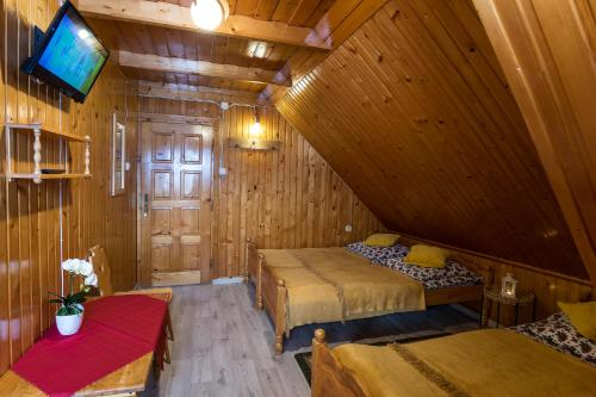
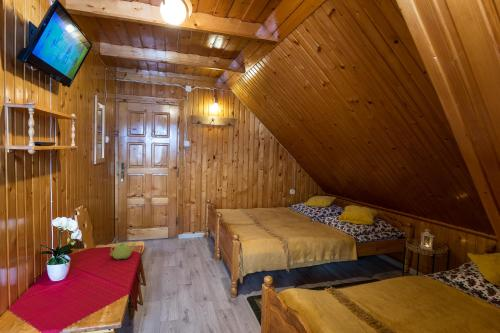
+ teapot [109,241,138,261]
